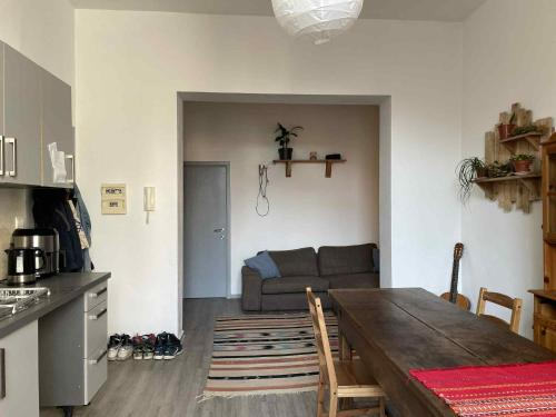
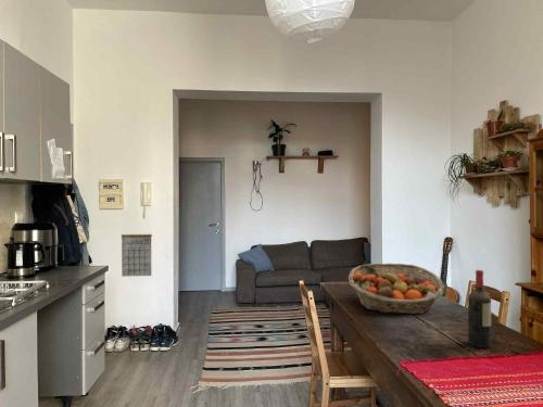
+ calendar [121,233,153,278]
+ wine bottle [467,269,492,349]
+ fruit basket [348,263,446,315]
